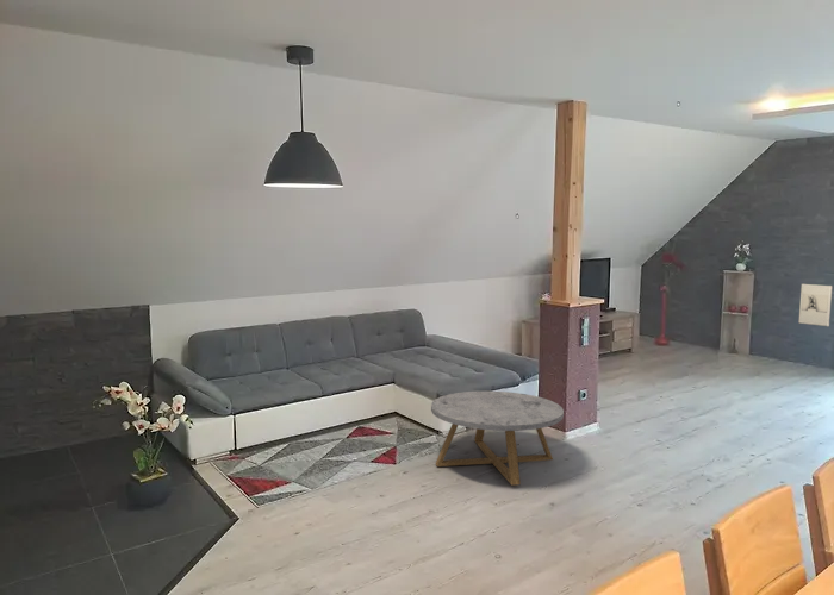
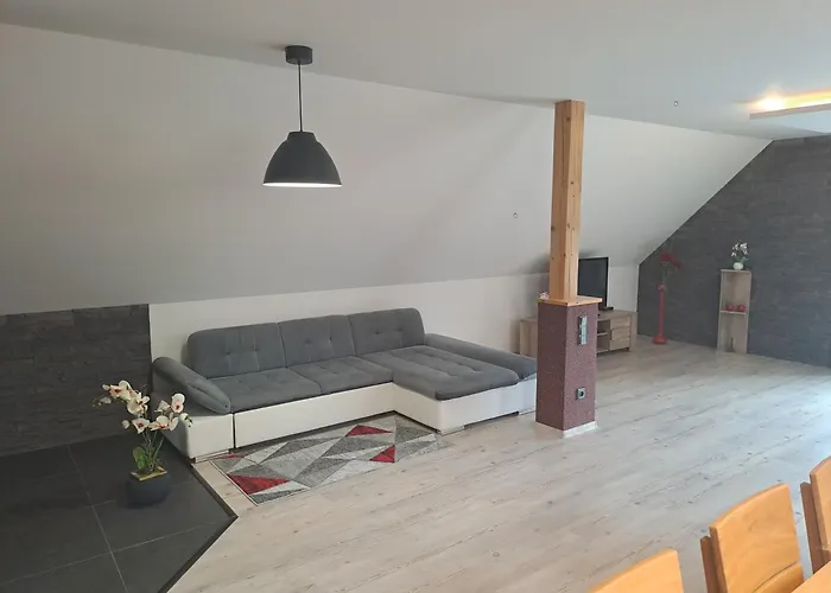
- wall sculpture [797,283,833,327]
- coffee table [430,390,565,487]
